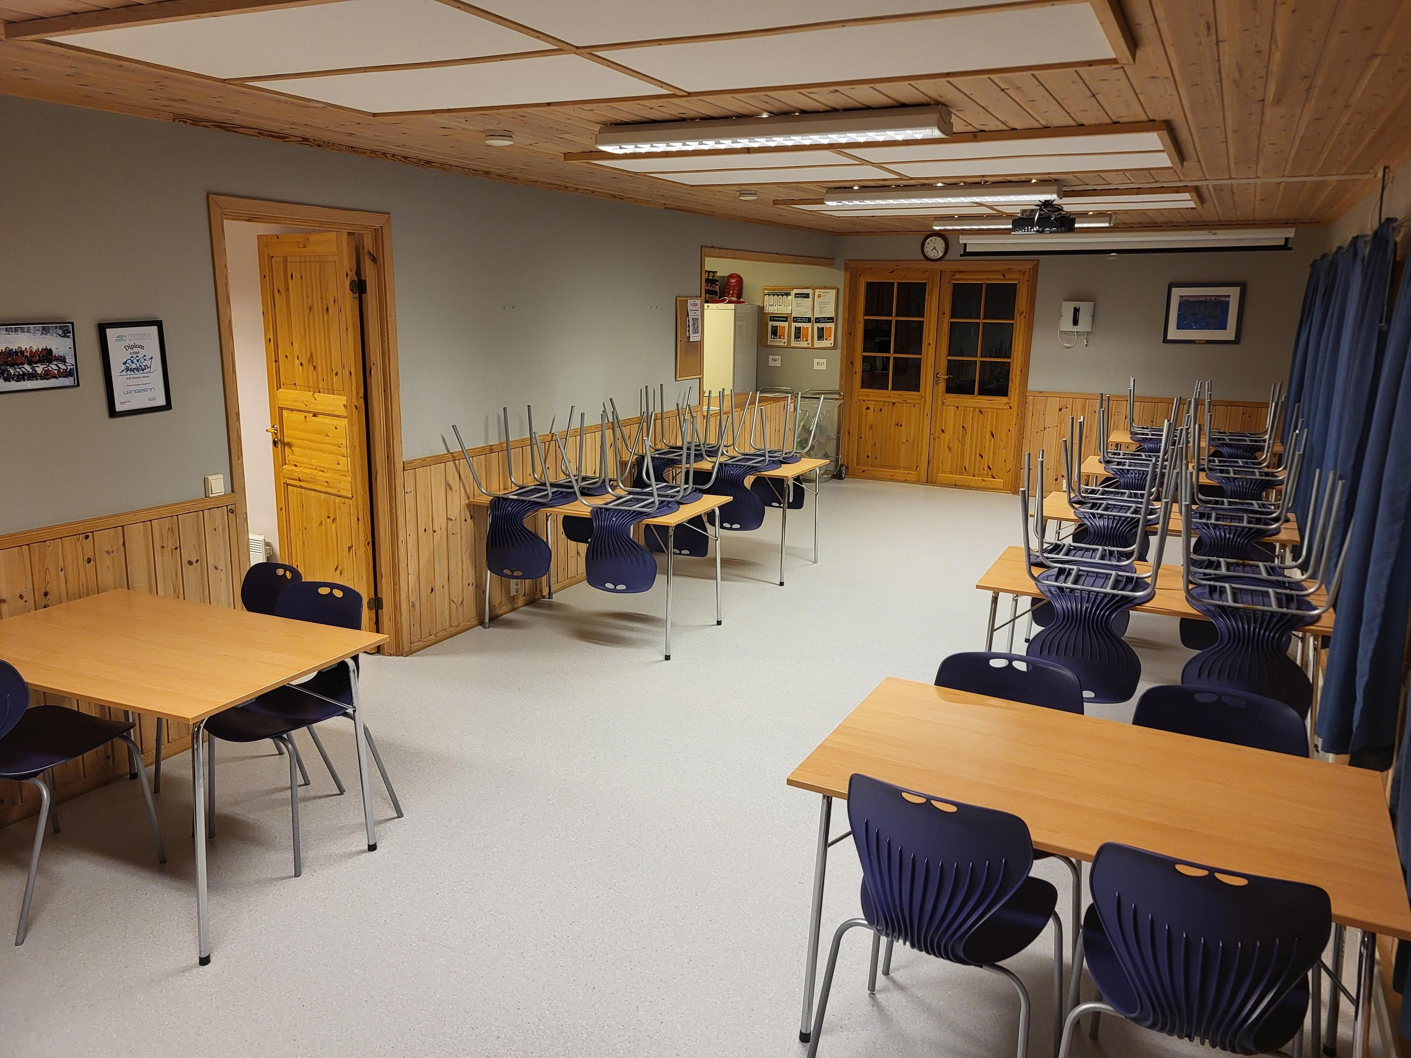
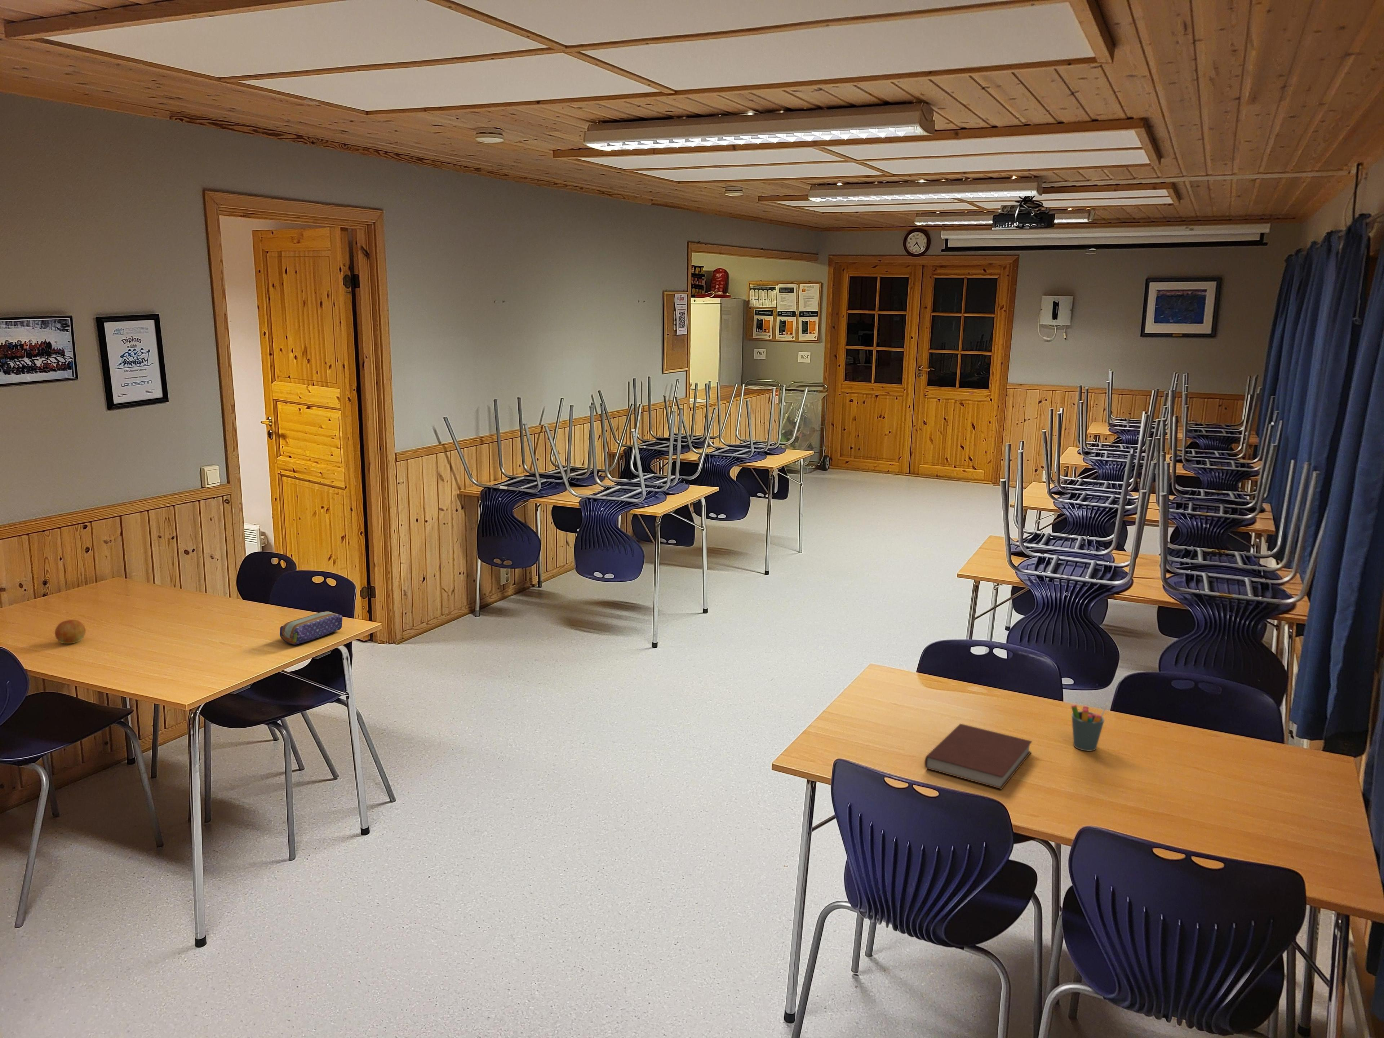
+ apple [54,619,86,644]
+ pencil case [279,611,343,645]
+ notebook [924,723,1033,789]
+ pen holder [1071,702,1108,751]
